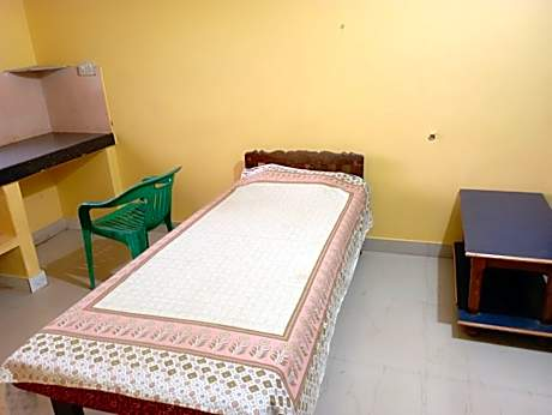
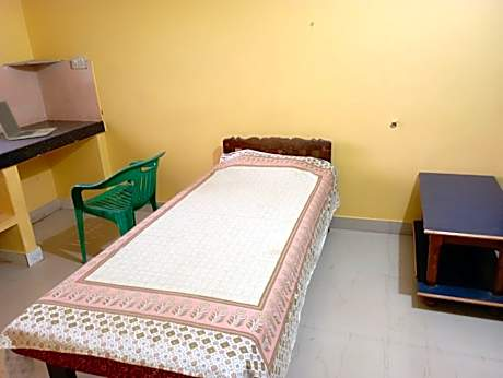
+ laptop [0,99,57,141]
